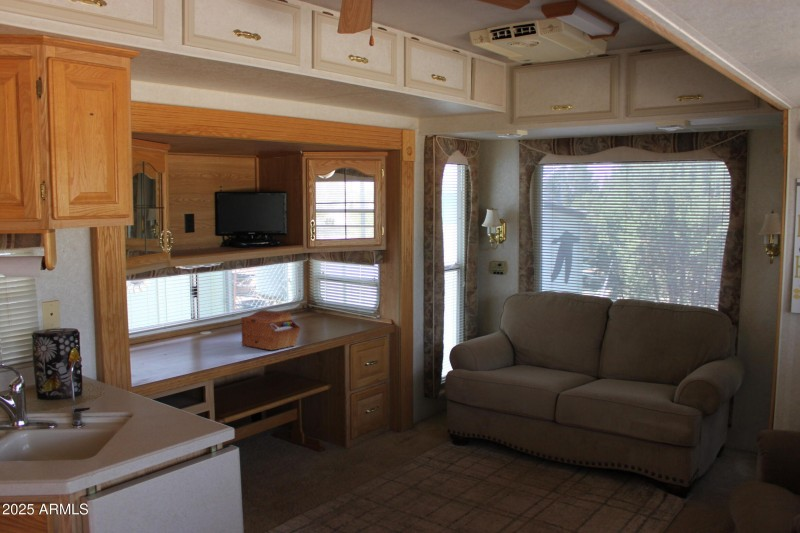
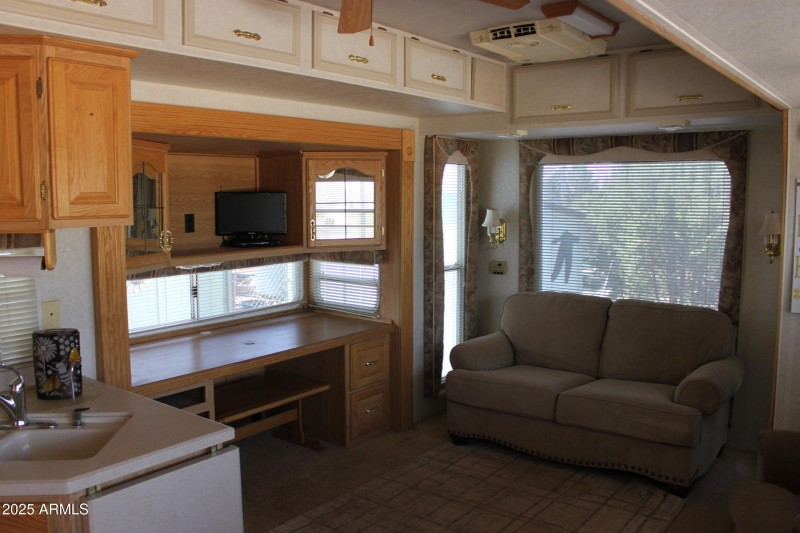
- sewing box [241,309,301,351]
